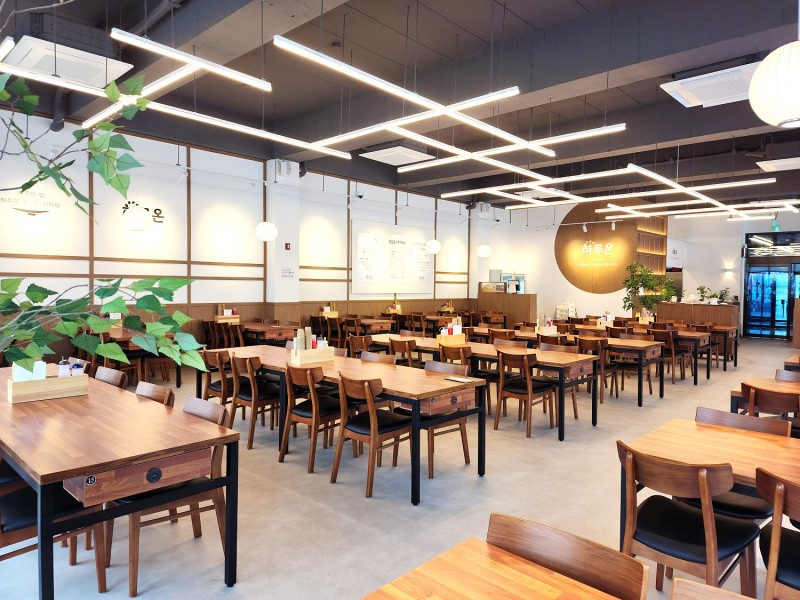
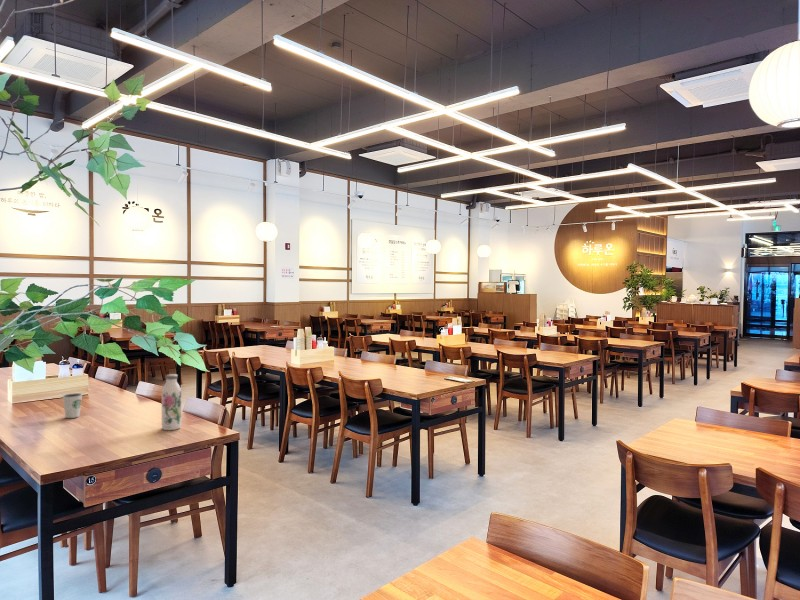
+ water bottle [161,373,182,431]
+ dixie cup [61,392,83,419]
